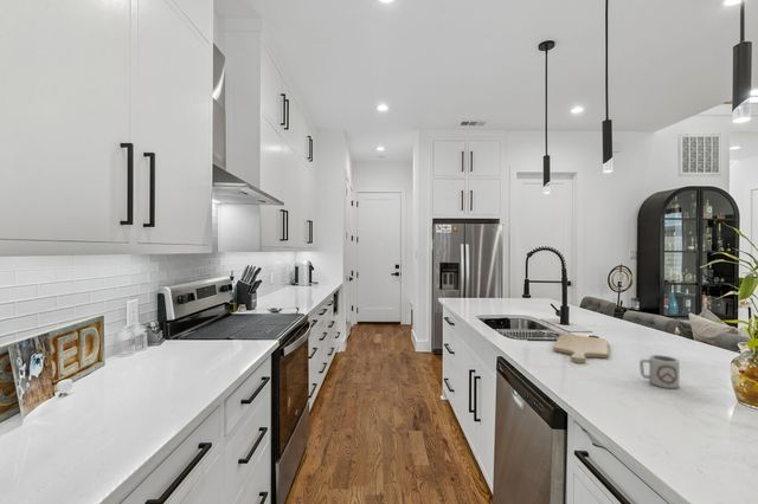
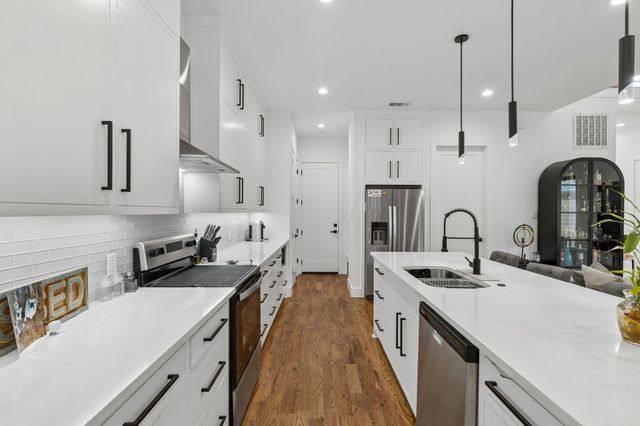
- chopping board [553,334,610,364]
- cup [638,354,681,389]
